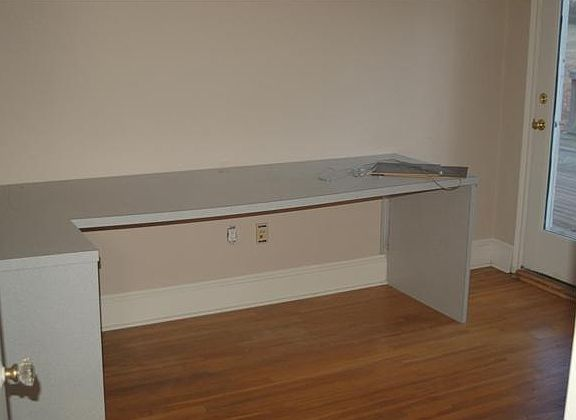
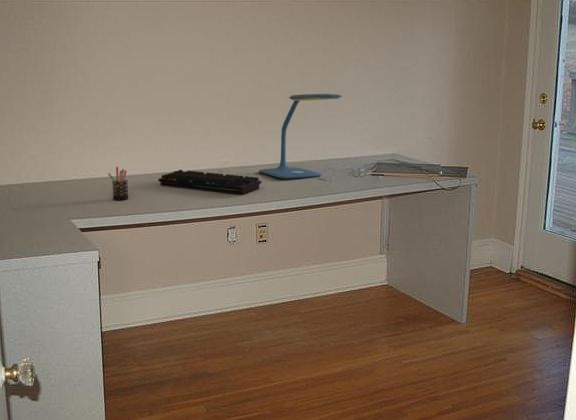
+ pen holder [107,166,129,201]
+ desk lamp [257,93,343,180]
+ keyboard [157,169,262,195]
